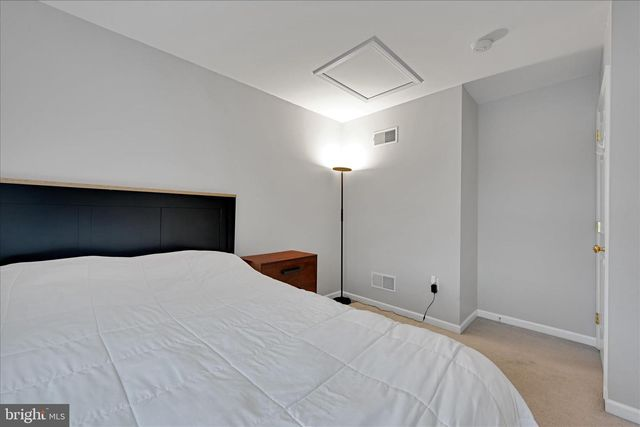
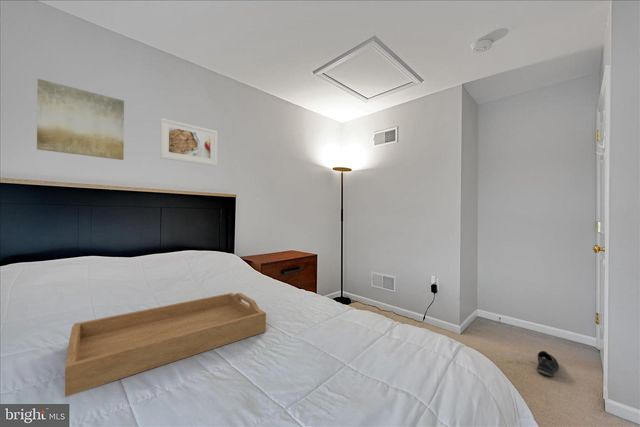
+ shoe [535,350,560,377]
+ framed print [159,117,218,167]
+ wall art [36,78,125,161]
+ serving tray [64,292,267,397]
